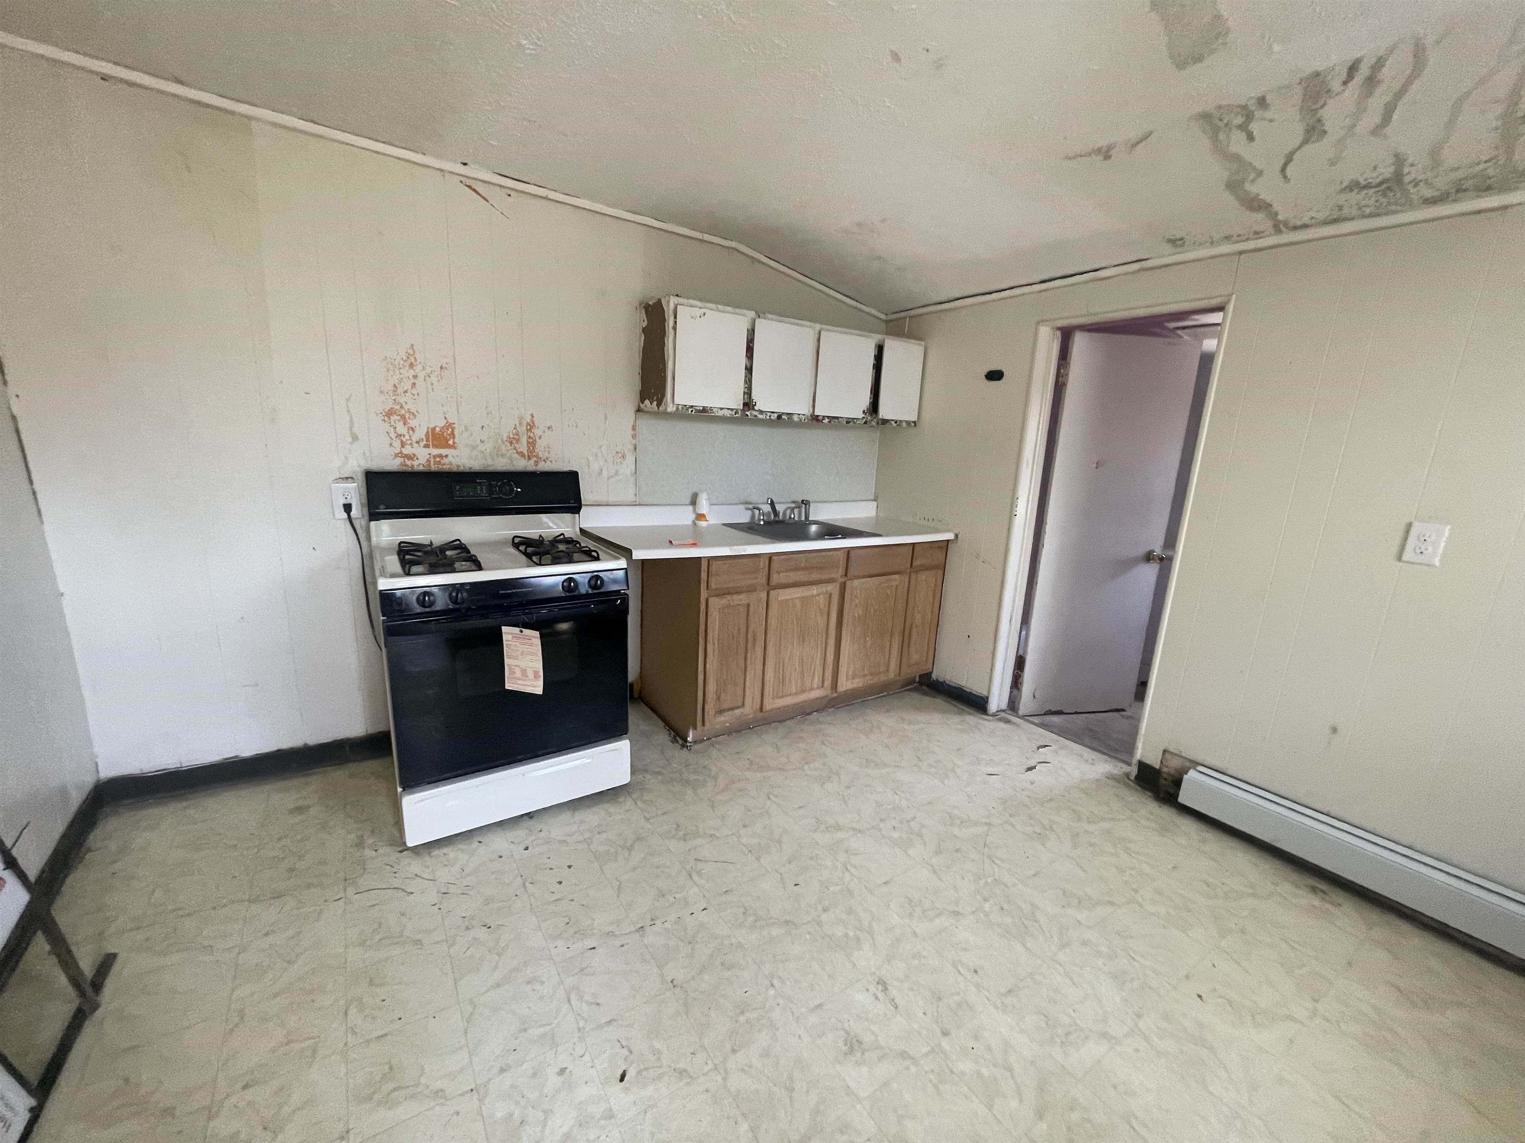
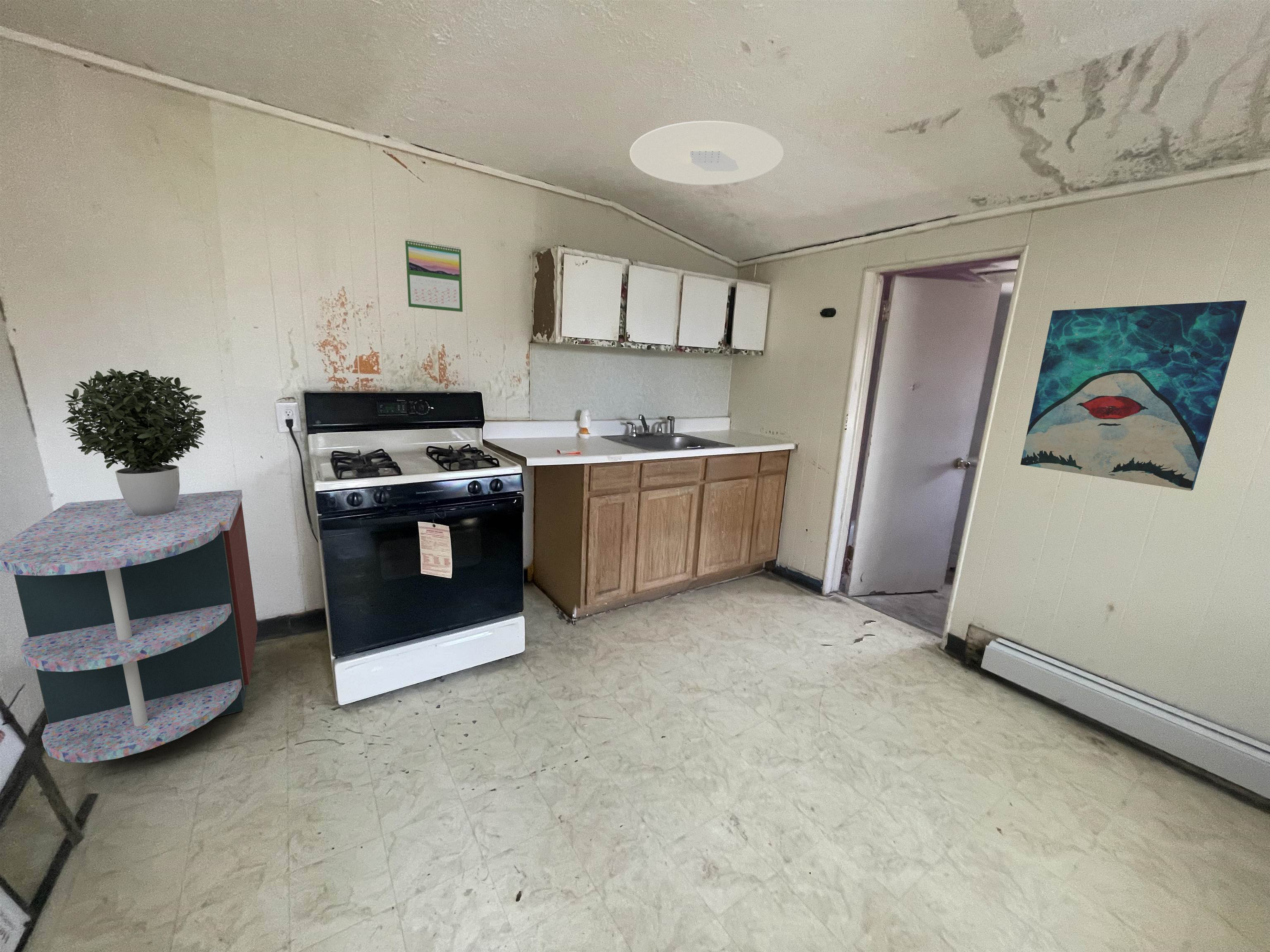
+ potted plant [62,368,206,516]
+ storage cabinet [0,489,258,763]
+ wall art [1020,300,1247,491]
+ calendar [405,238,463,312]
+ ceiling light [629,120,784,186]
